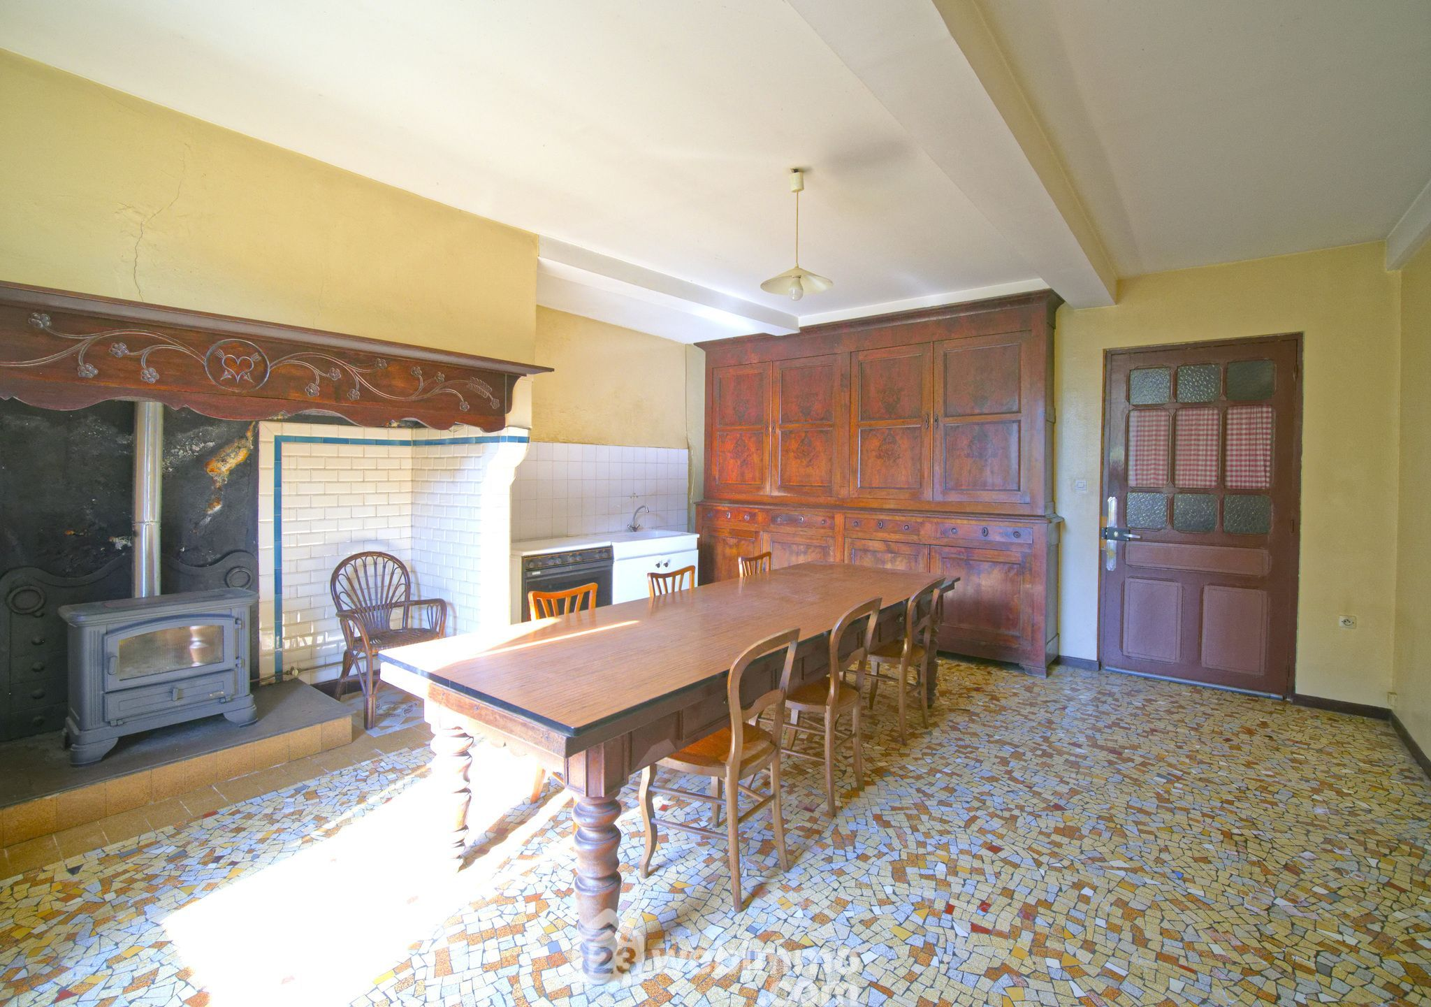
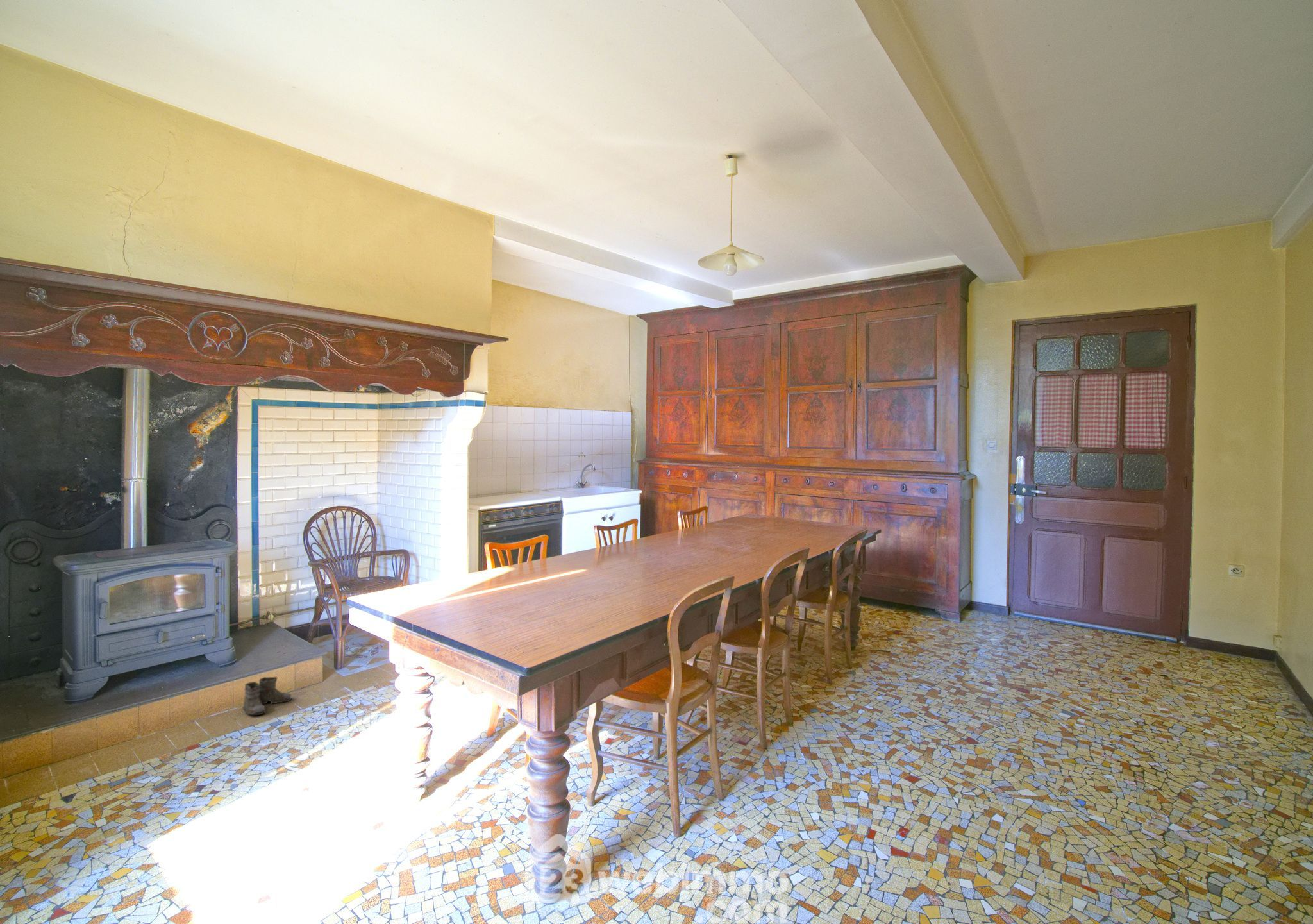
+ boots [235,676,292,716]
